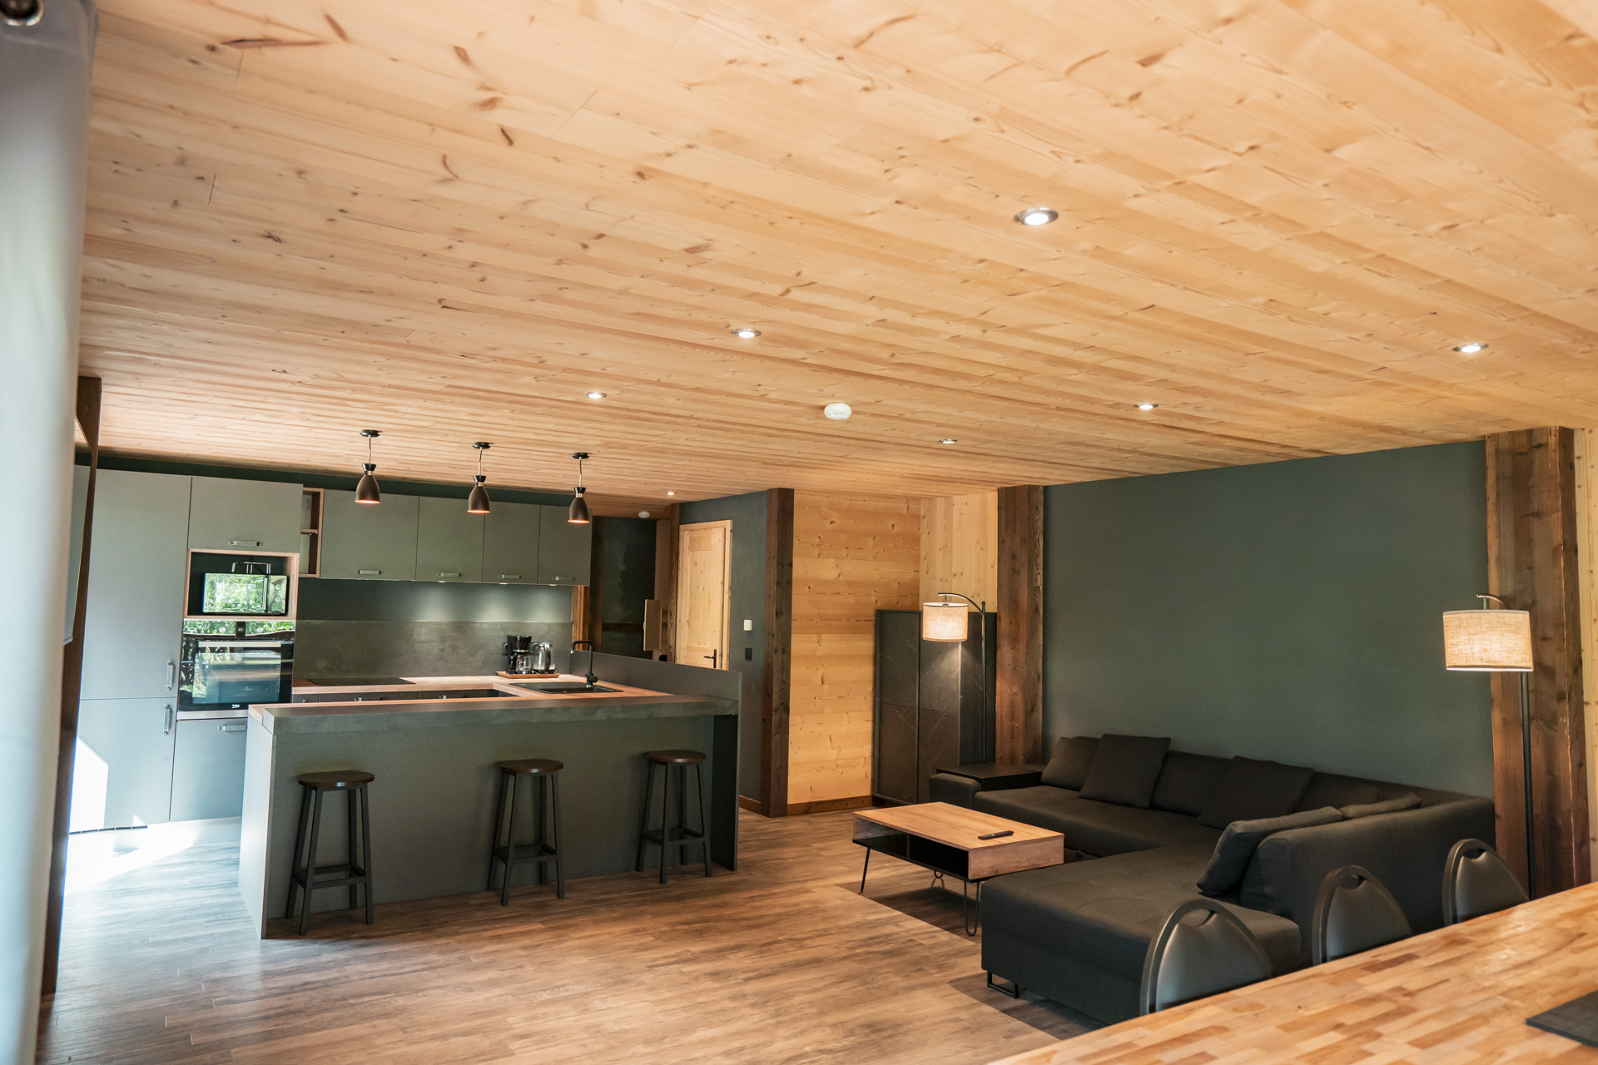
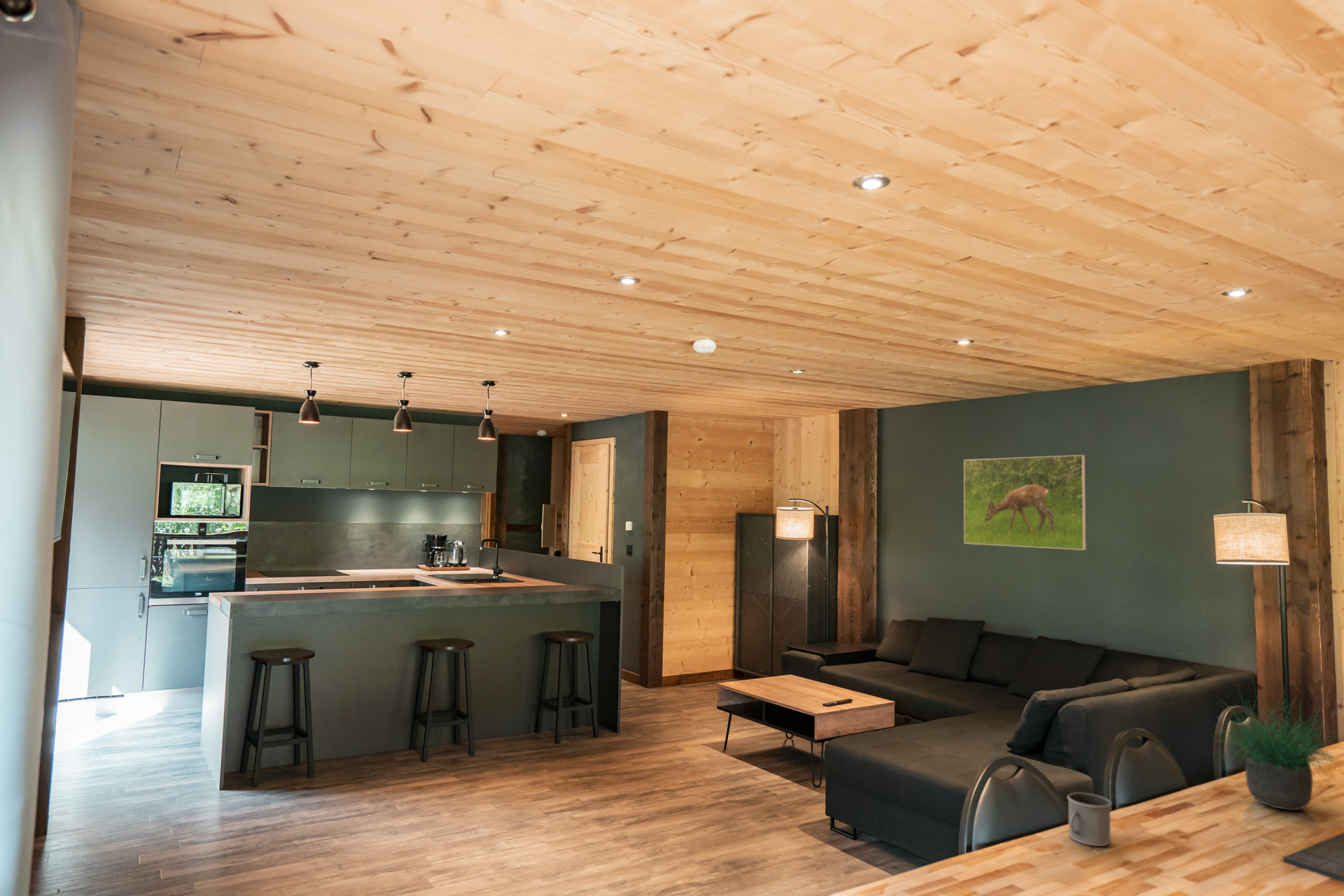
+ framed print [963,454,1087,551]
+ mug [1067,792,1112,847]
+ potted plant [1213,675,1344,811]
